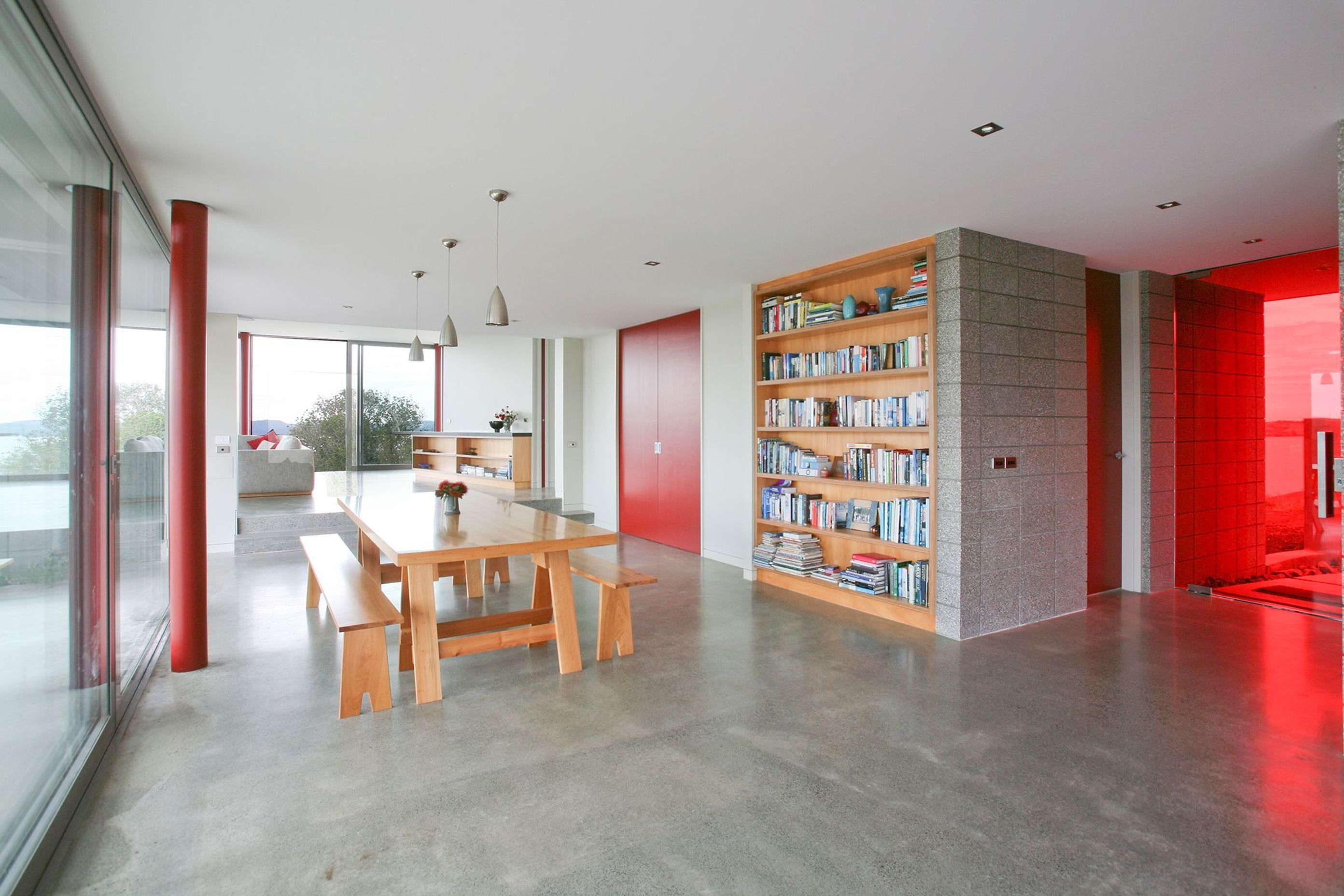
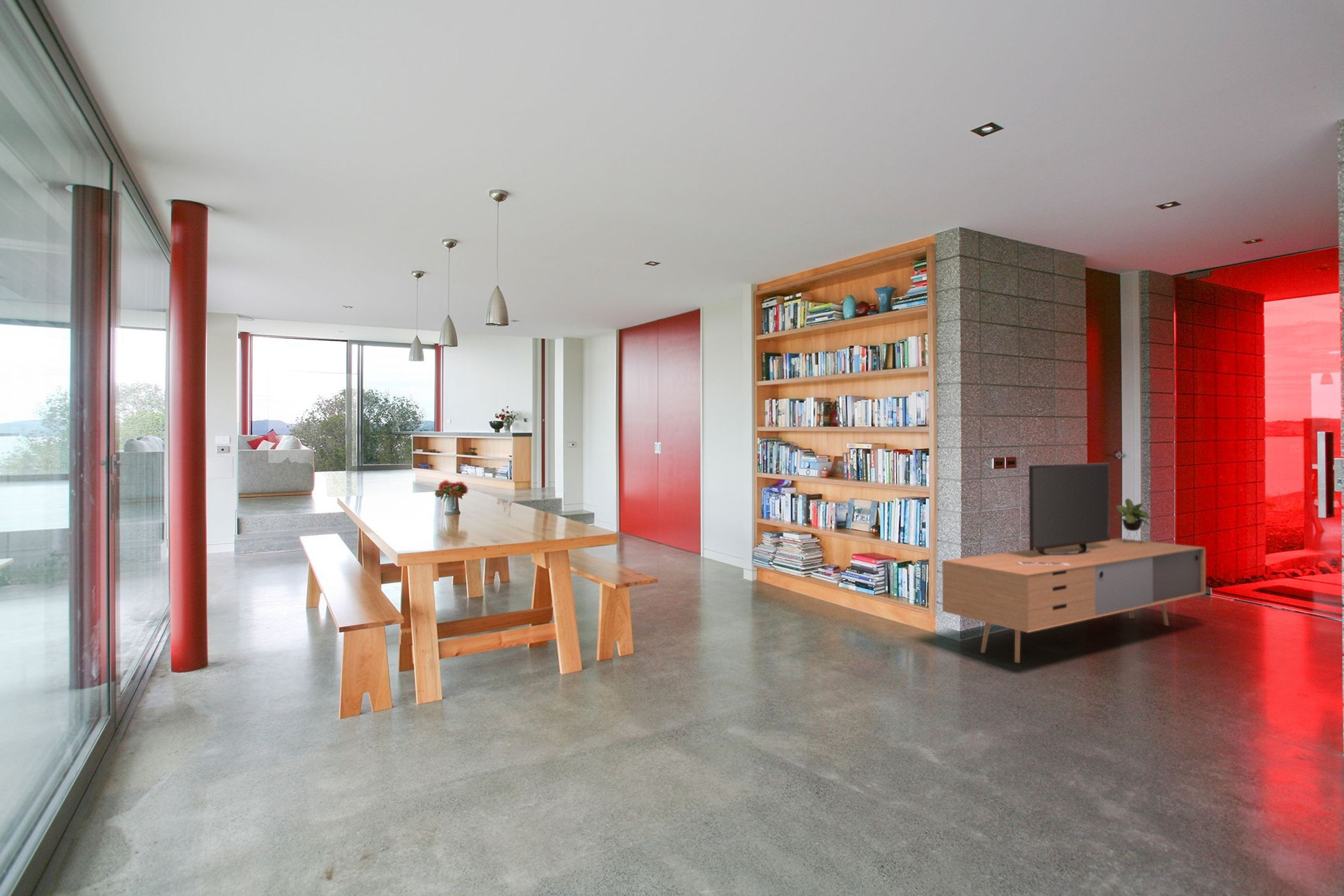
+ media console [942,462,1206,663]
